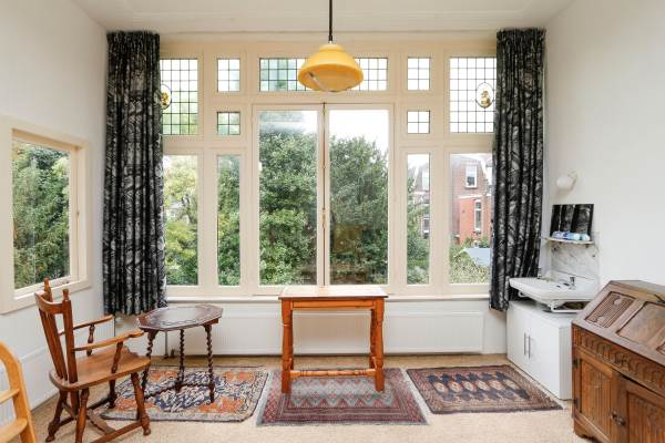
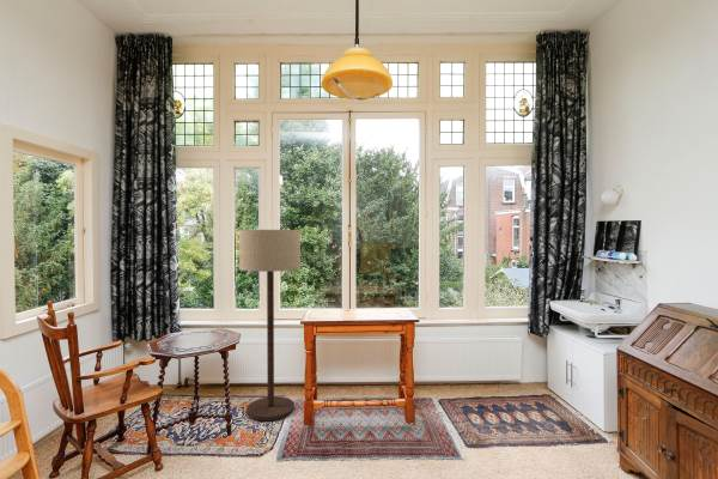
+ floor lamp [238,229,302,422]
